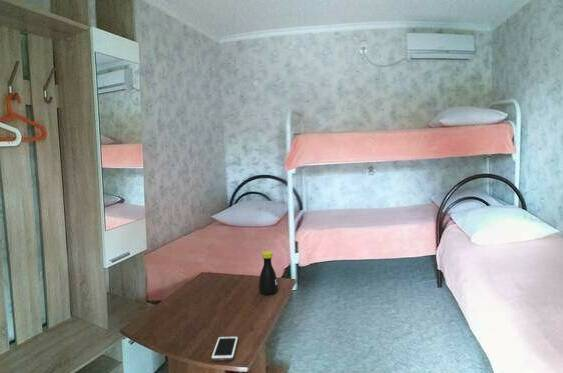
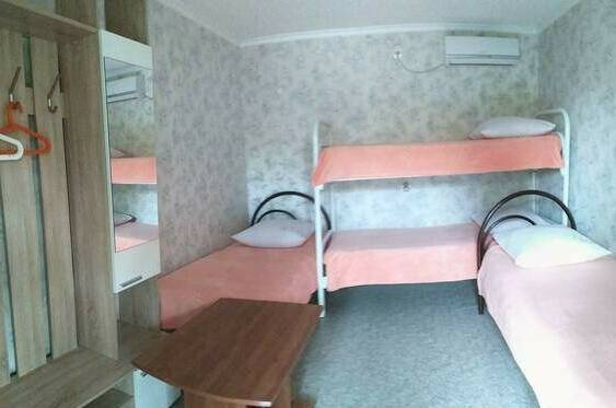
- cell phone [210,335,239,362]
- bottle [258,250,279,295]
